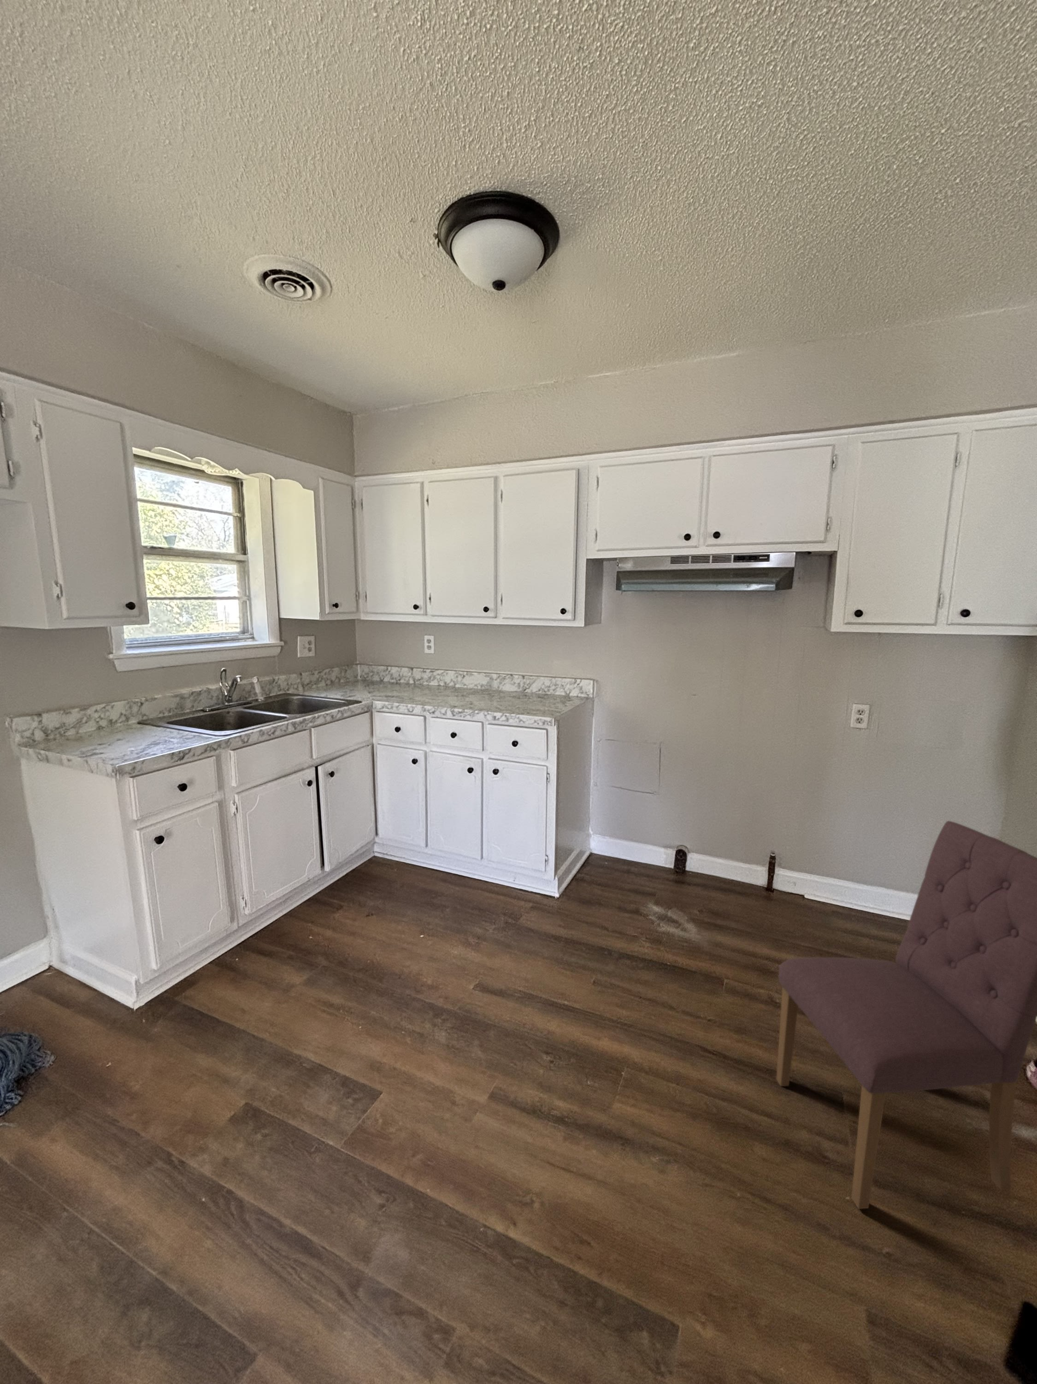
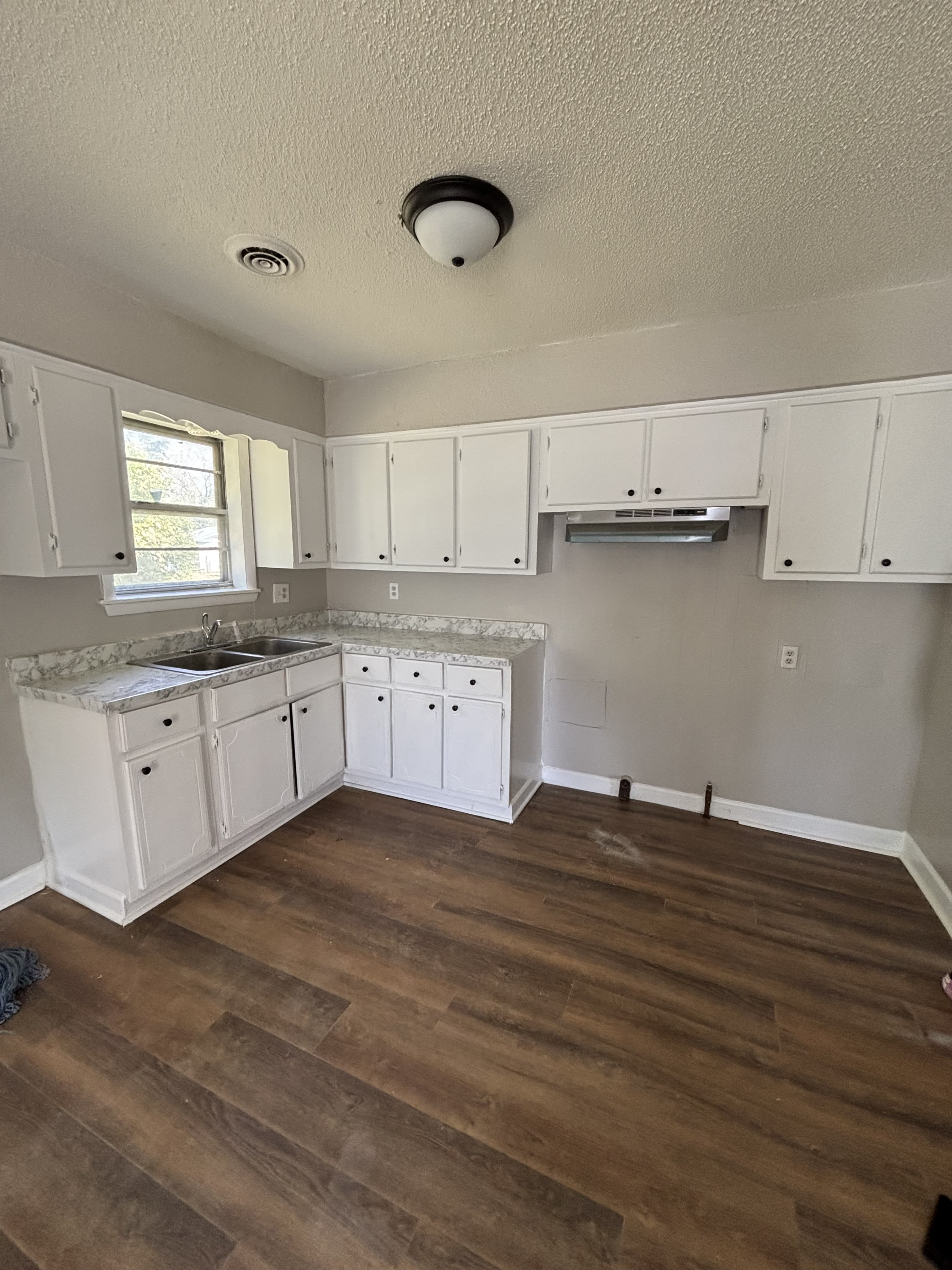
- dining chair [776,821,1037,1210]
